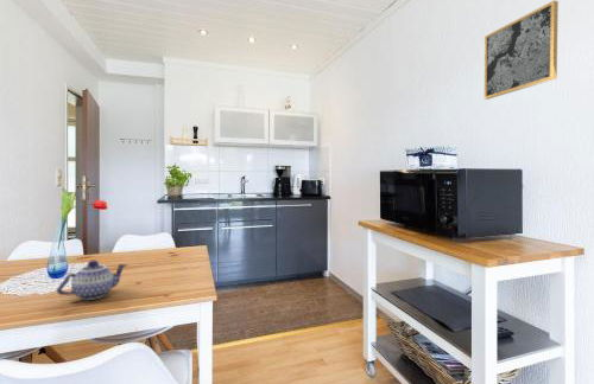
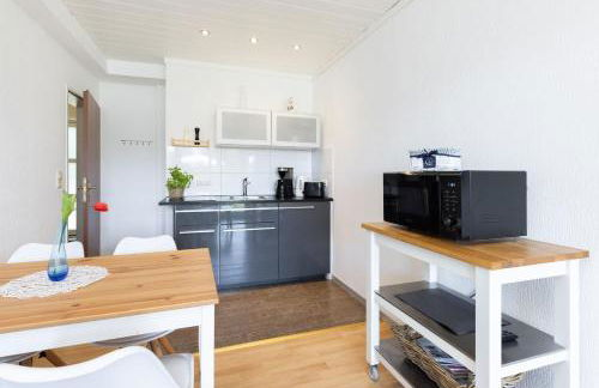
- wall art [484,0,560,101]
- teapot [55,260,128,301]
